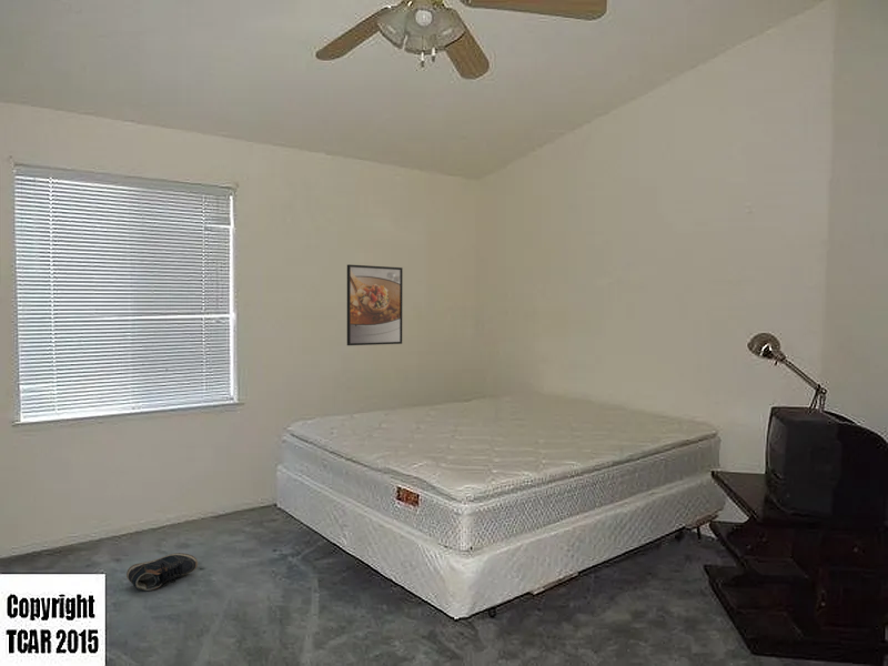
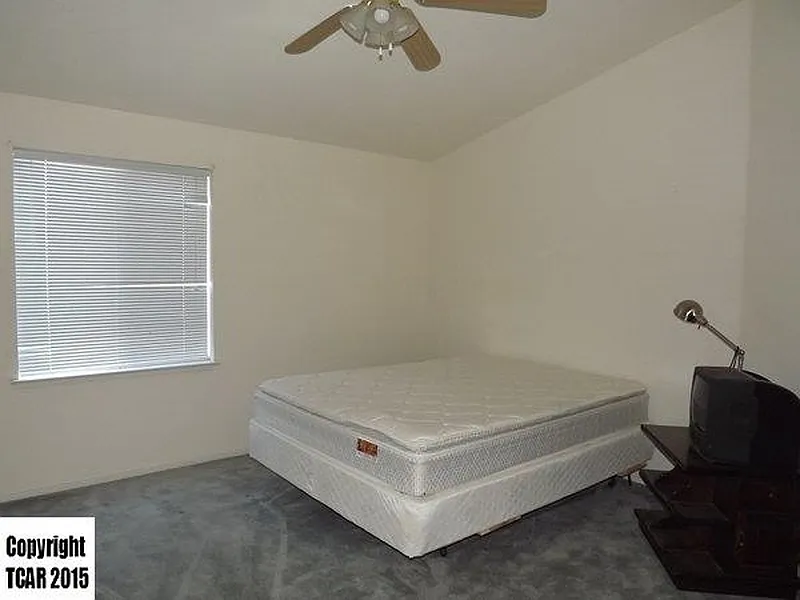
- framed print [346,263,404,346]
- shoe [125,552,199,592]
